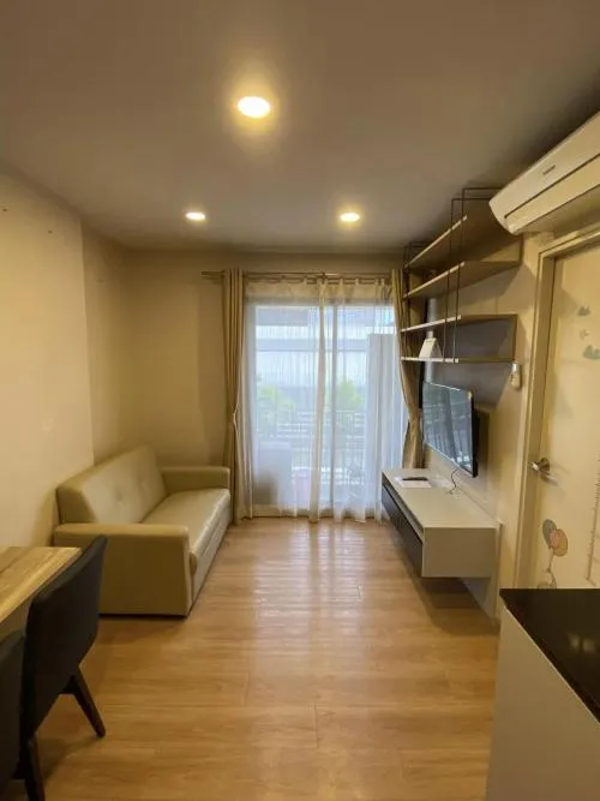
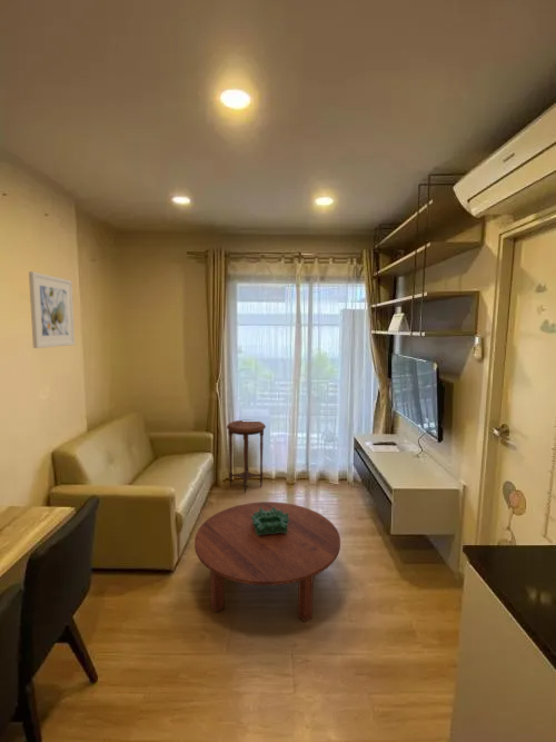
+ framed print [28,270,76,349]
+ coffee table [193,501,341,623]
+ decorative bowl [251,506,290,535]
+ side table [226,419,267,494]
